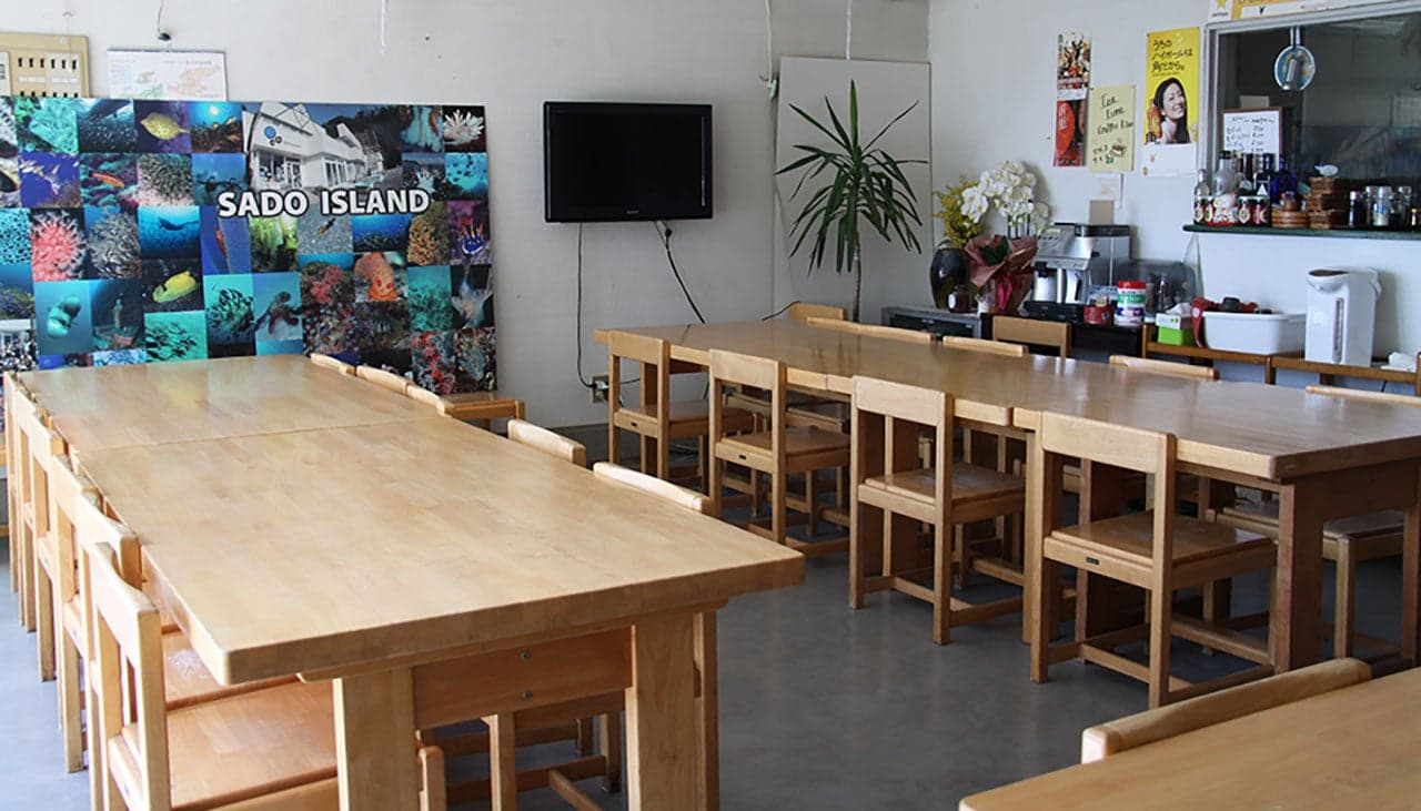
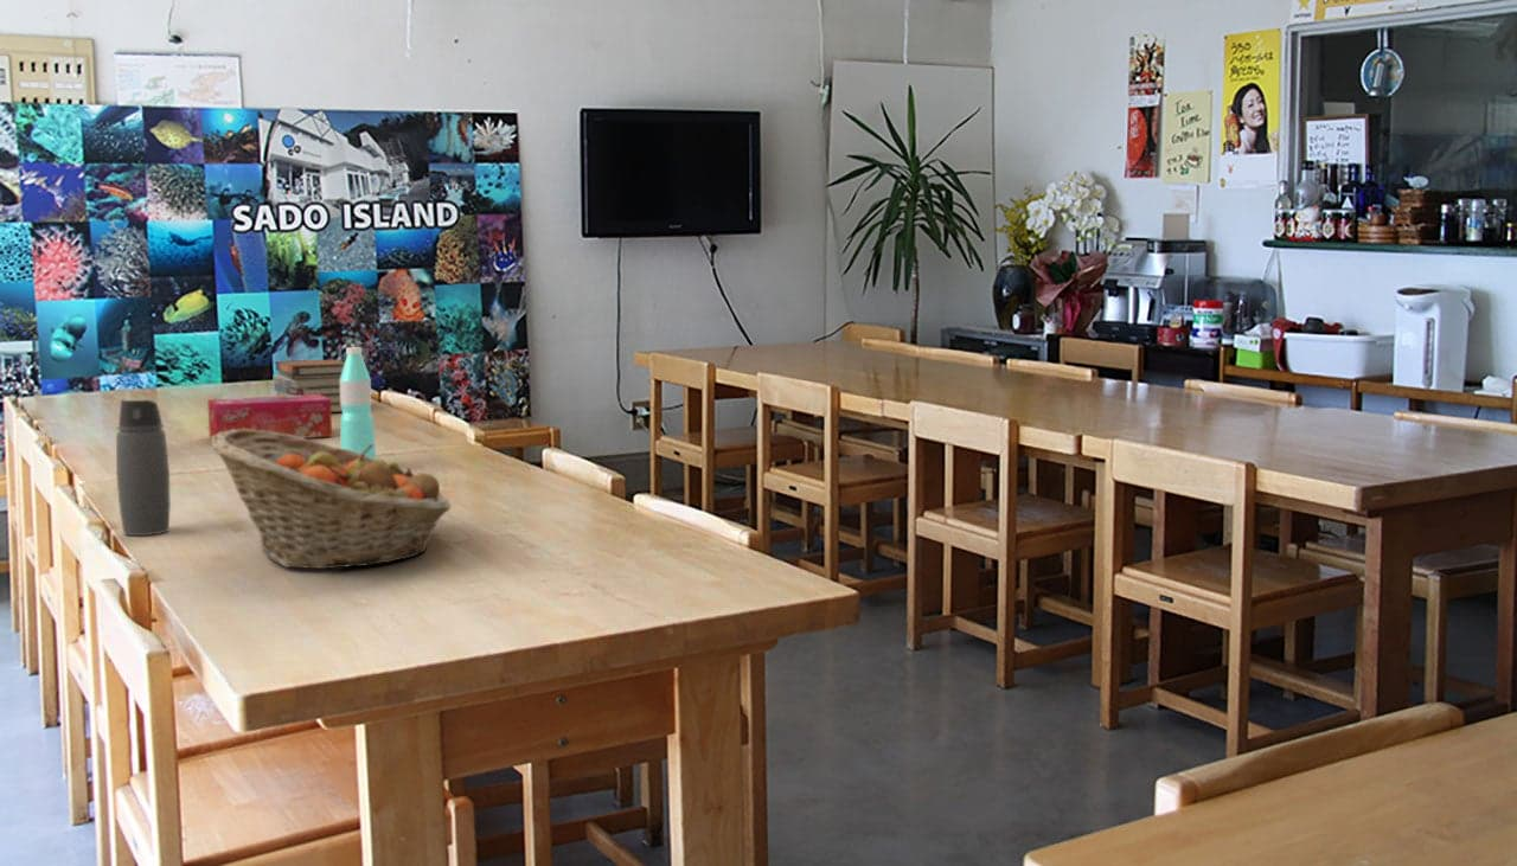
+ thermos [115,399,172,537]
+ water bottle [339,346,377,460]
+ tissue box [206,394,333,440]
+ fruit basket [210,429,452,570]
+ book stack [271,358,345,413]
